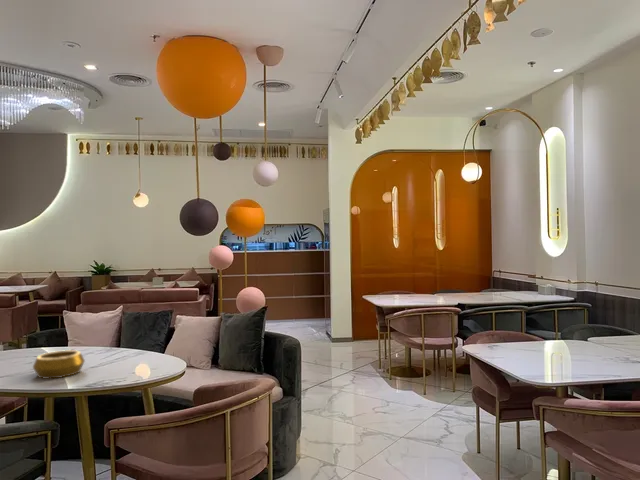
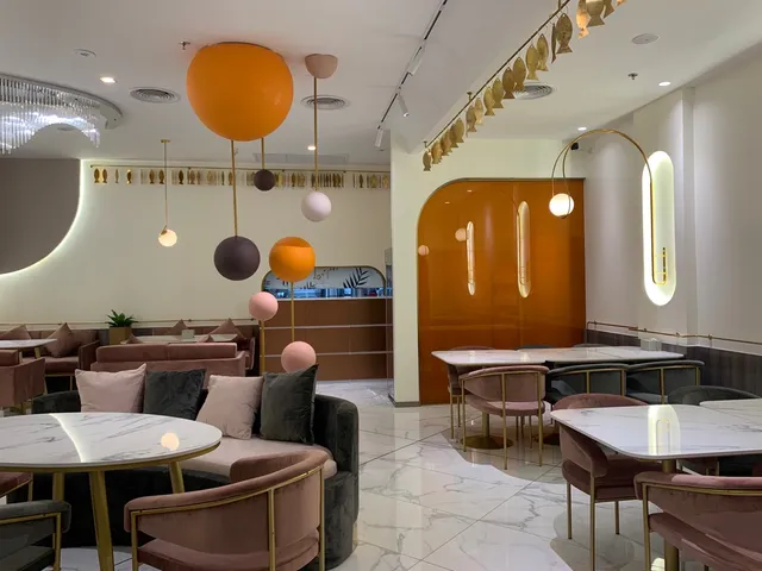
- decorative bowl [32,349,86,380]
